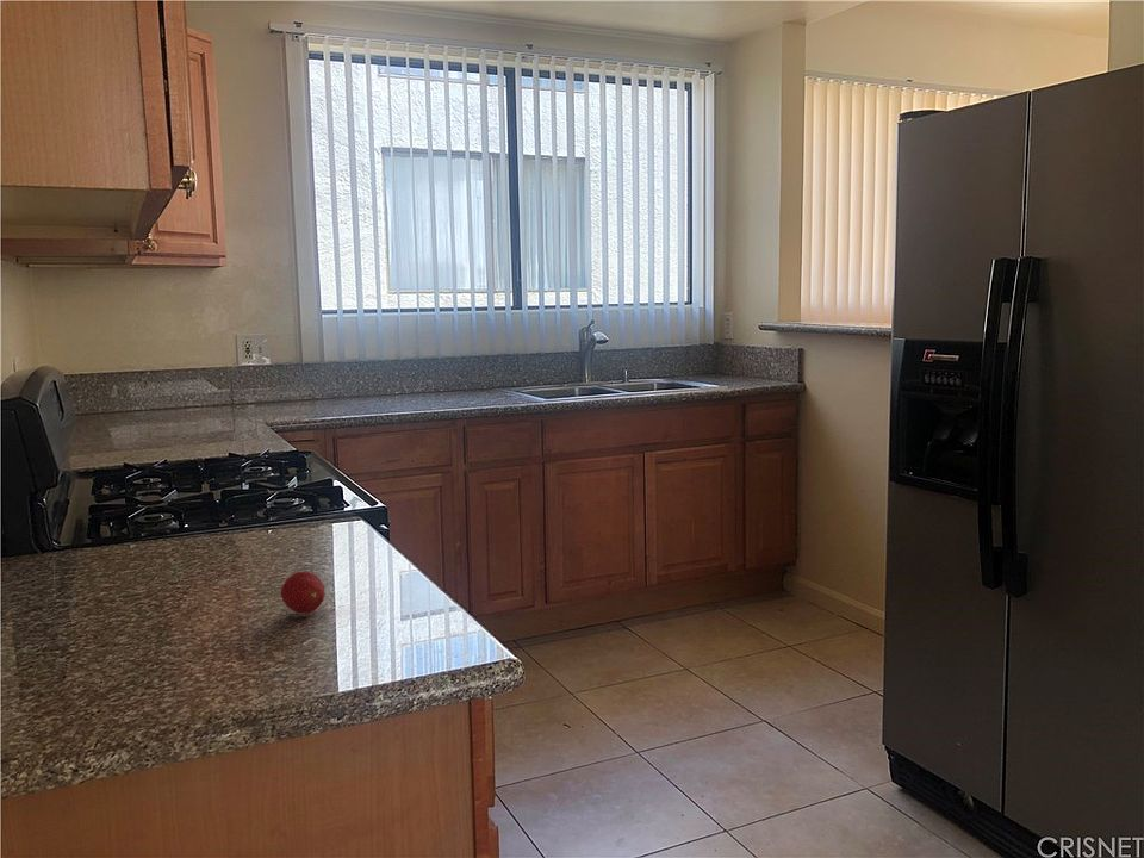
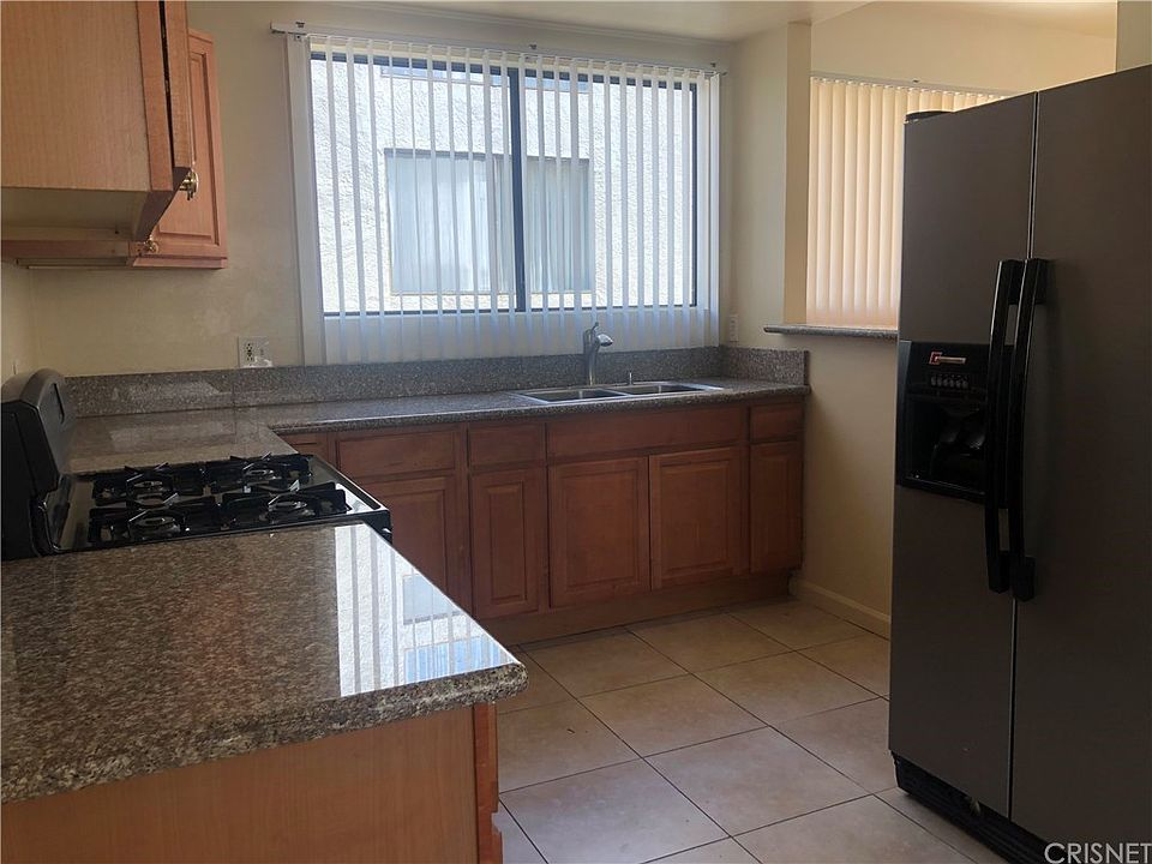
- fruit [280,571,327,615]
